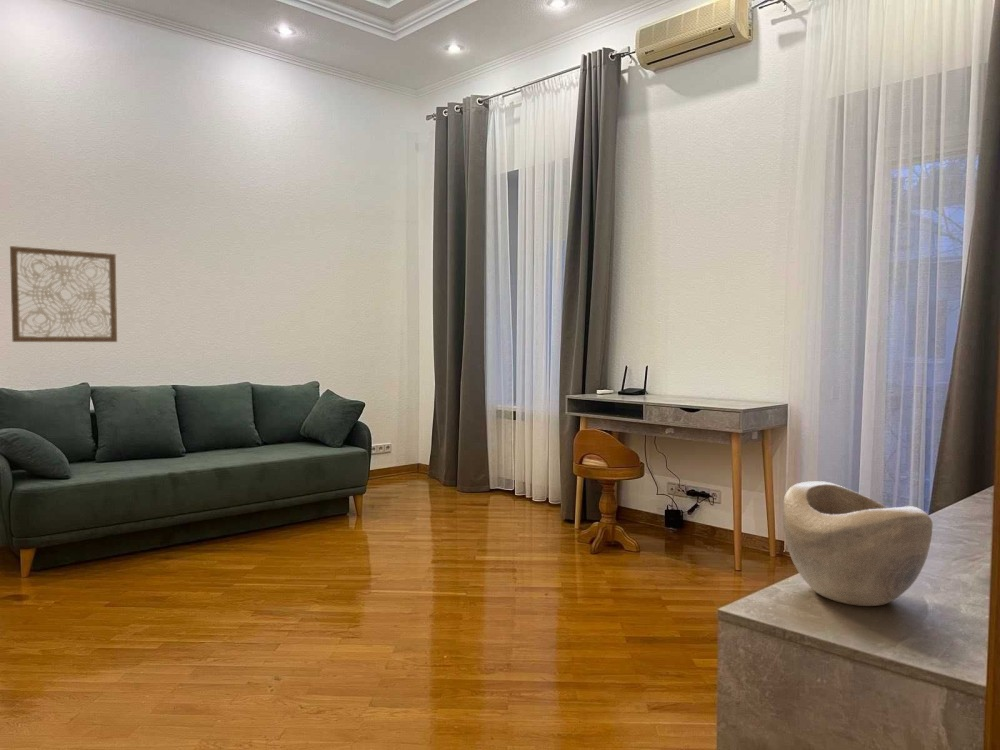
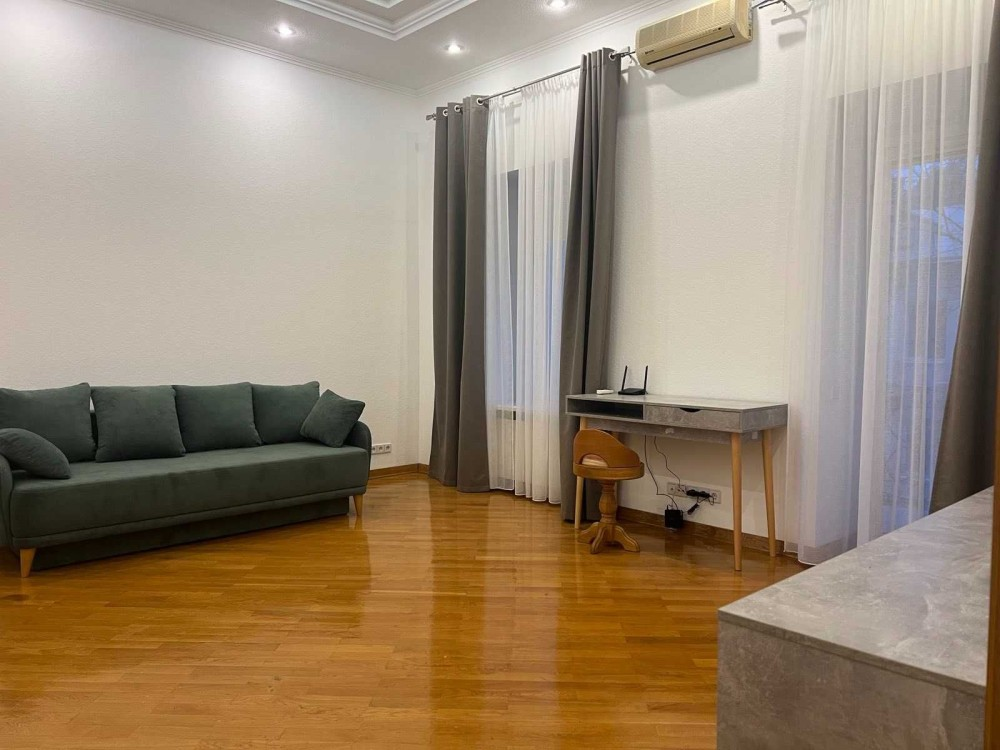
- decorative bowl [782,480,934,607]
- wall art [9,245,118,343]
